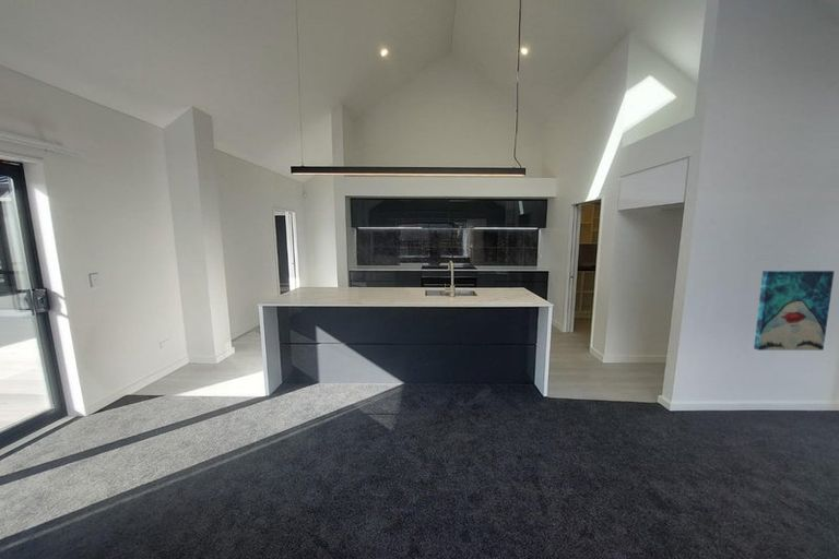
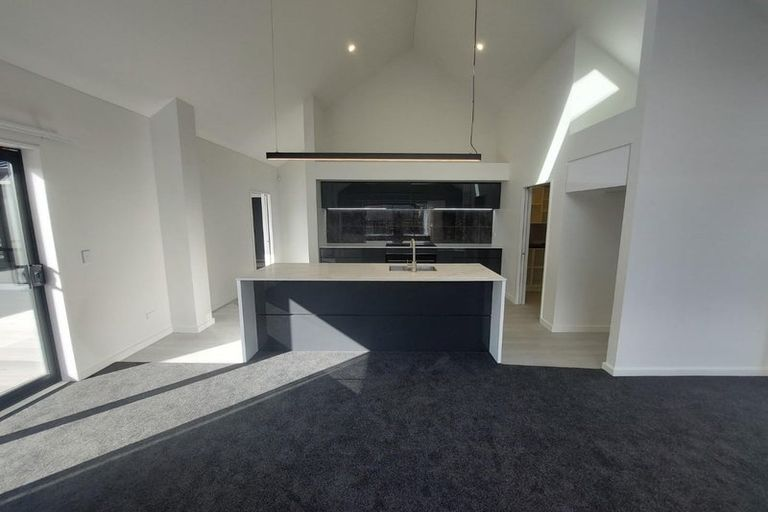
- wall art [753,270,836,352]
